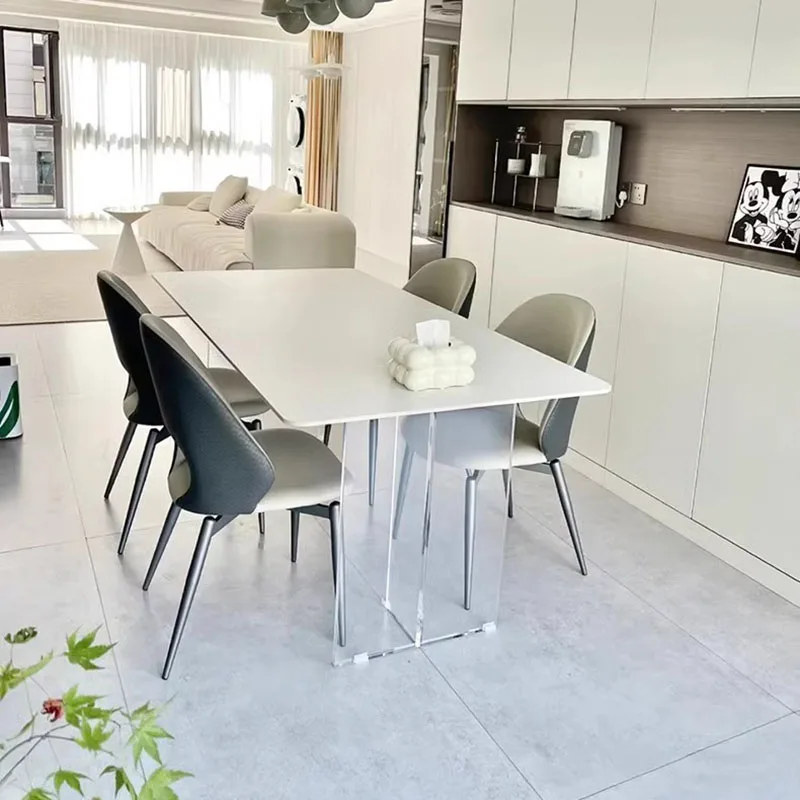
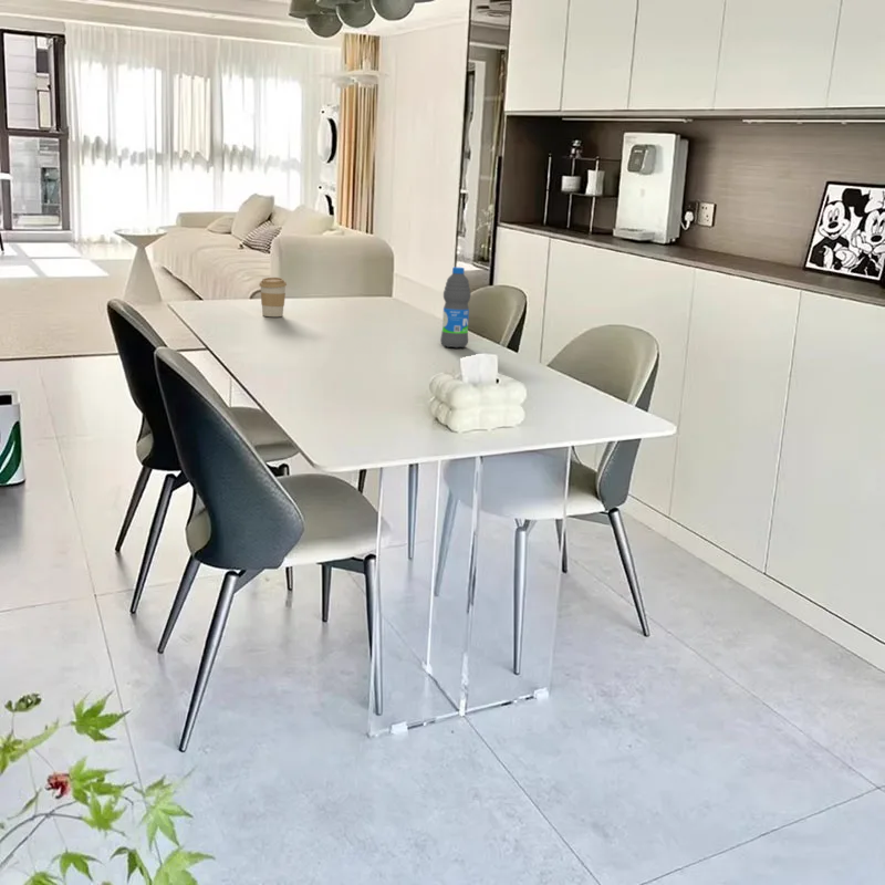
+ water bottle [439,267,471,348]
+ coffee cup [258,277,288,317]
